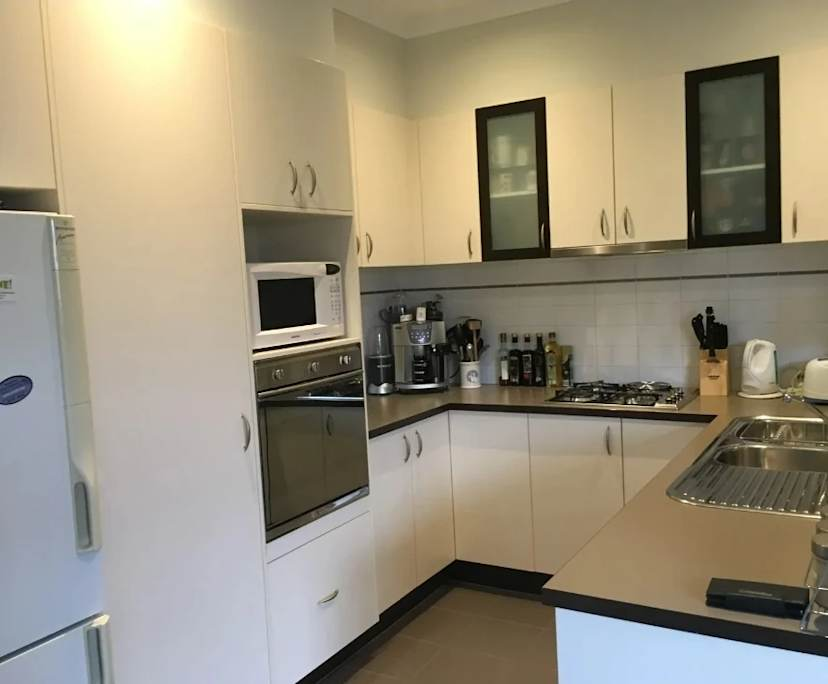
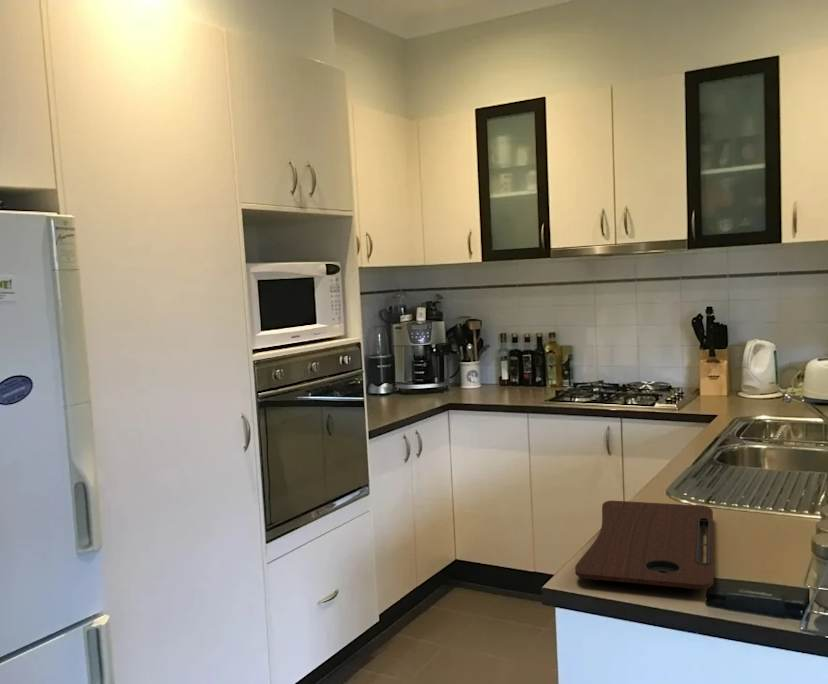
+ cutting board [574,500,715,591]
